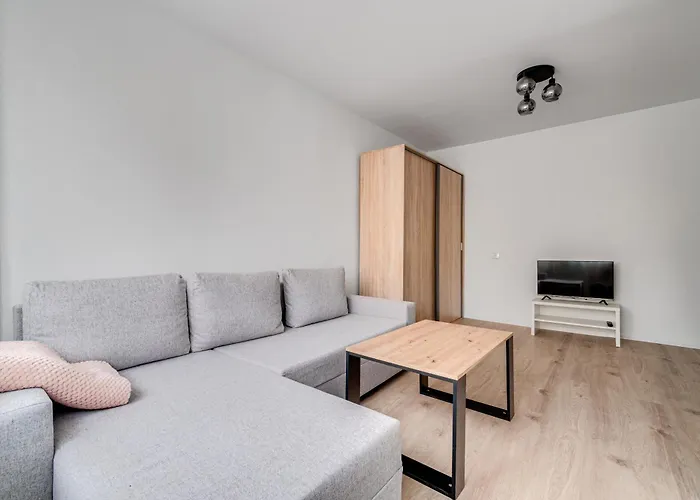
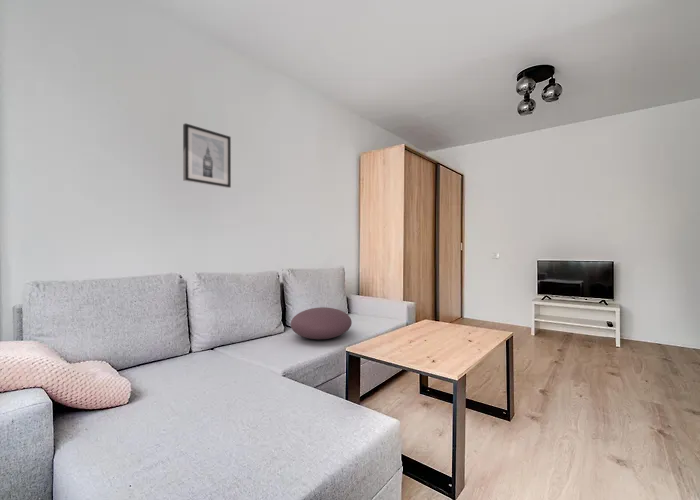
+ wall art [182,122,232,189]
+ cushion [290,306,353,340]
